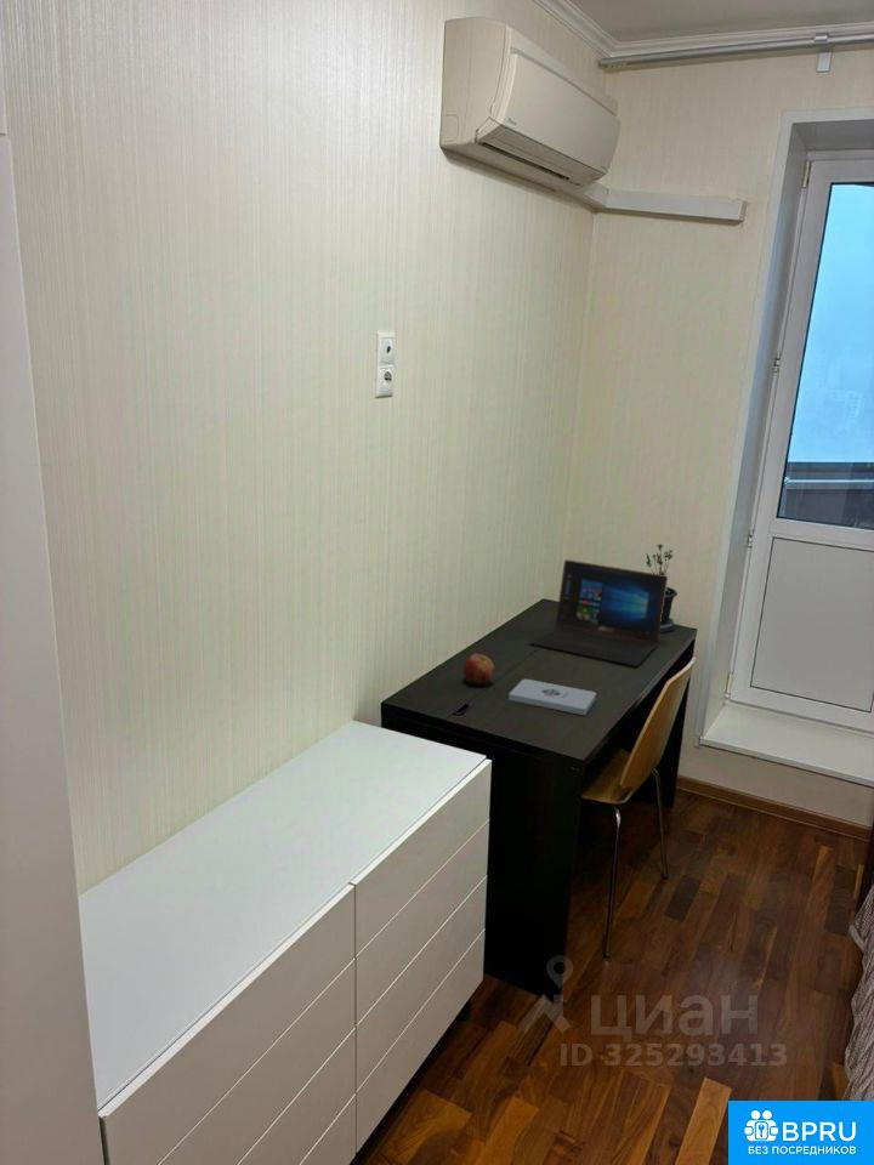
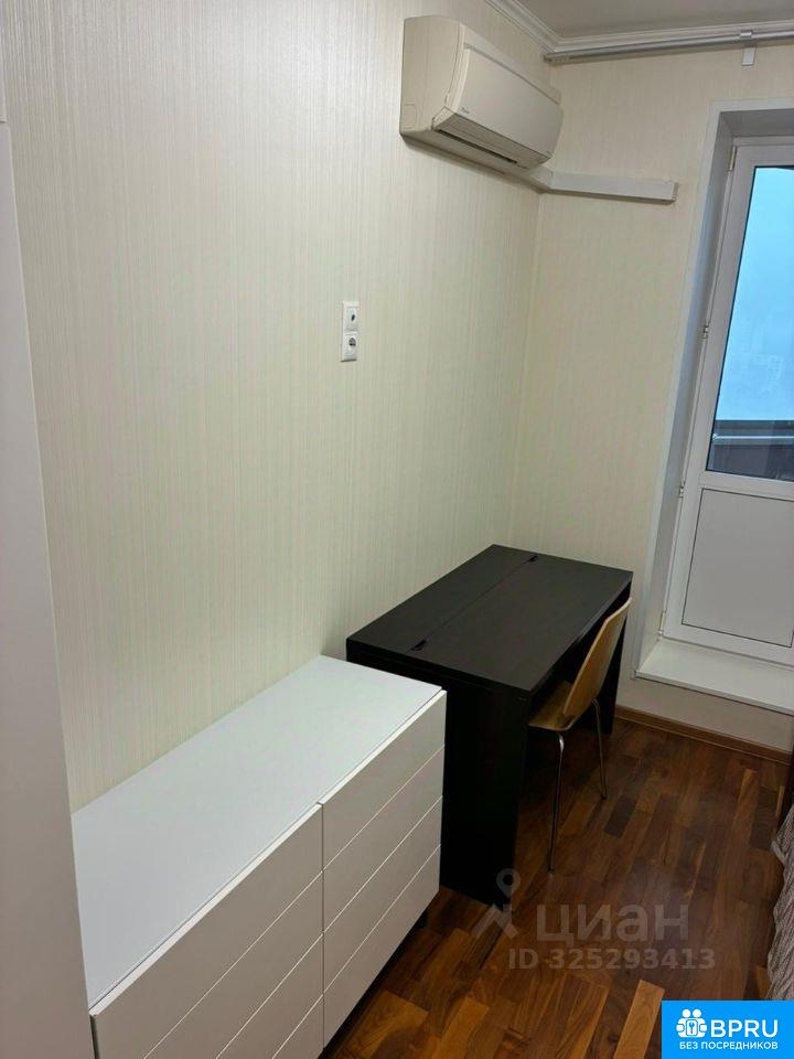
- potted plant [645,542,679,635]
- apple [462,653,495,686]
- notepad [507,678,597,716]
- laptop [529,558,669,667]
